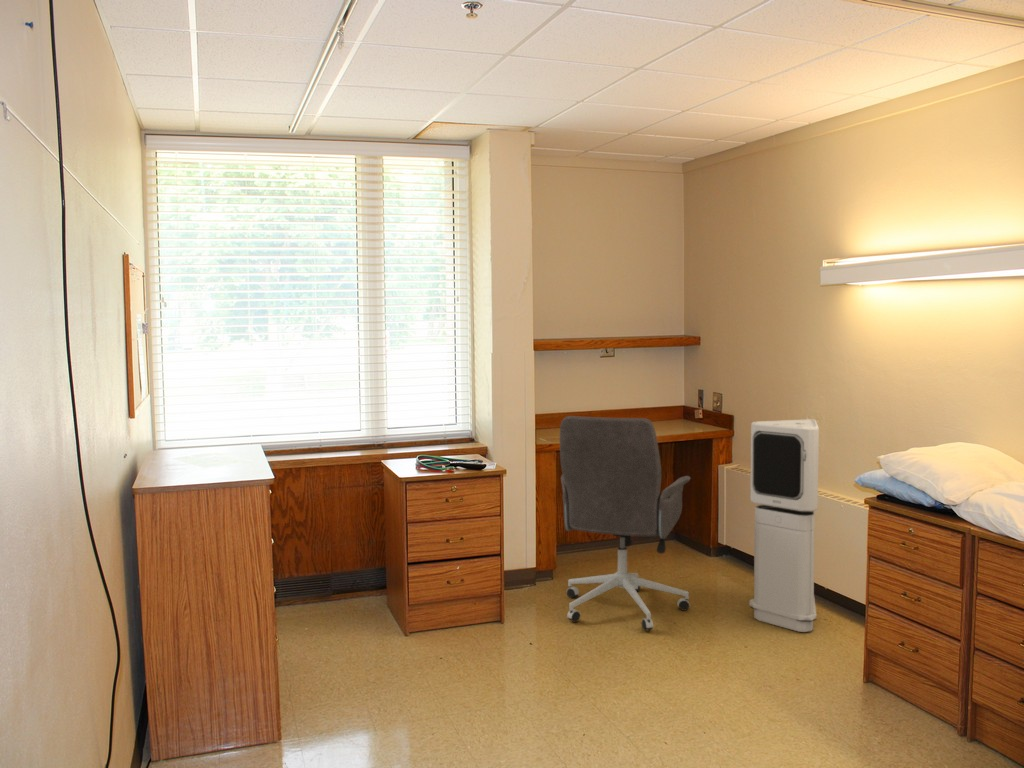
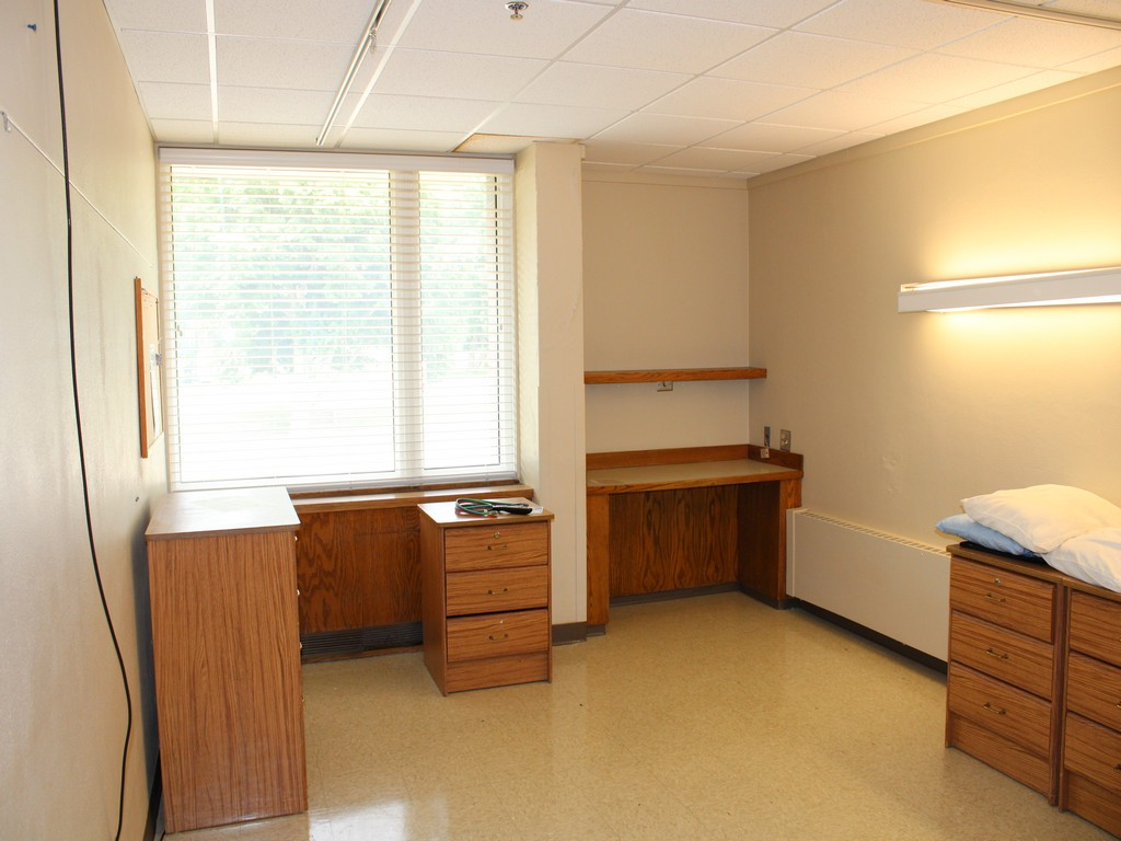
- office chair [559,415,692,632]
- air purifier [748,418,820,633]
